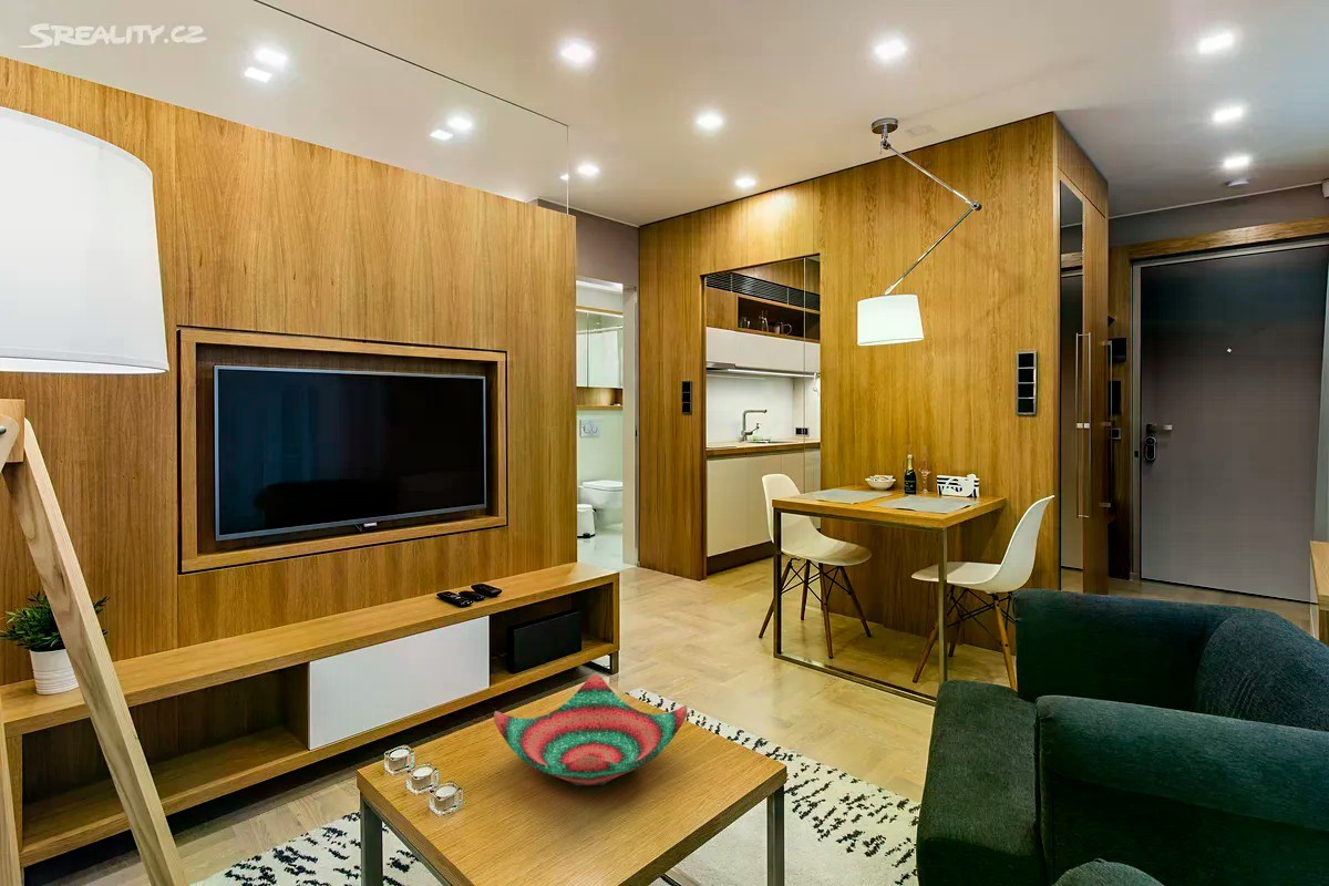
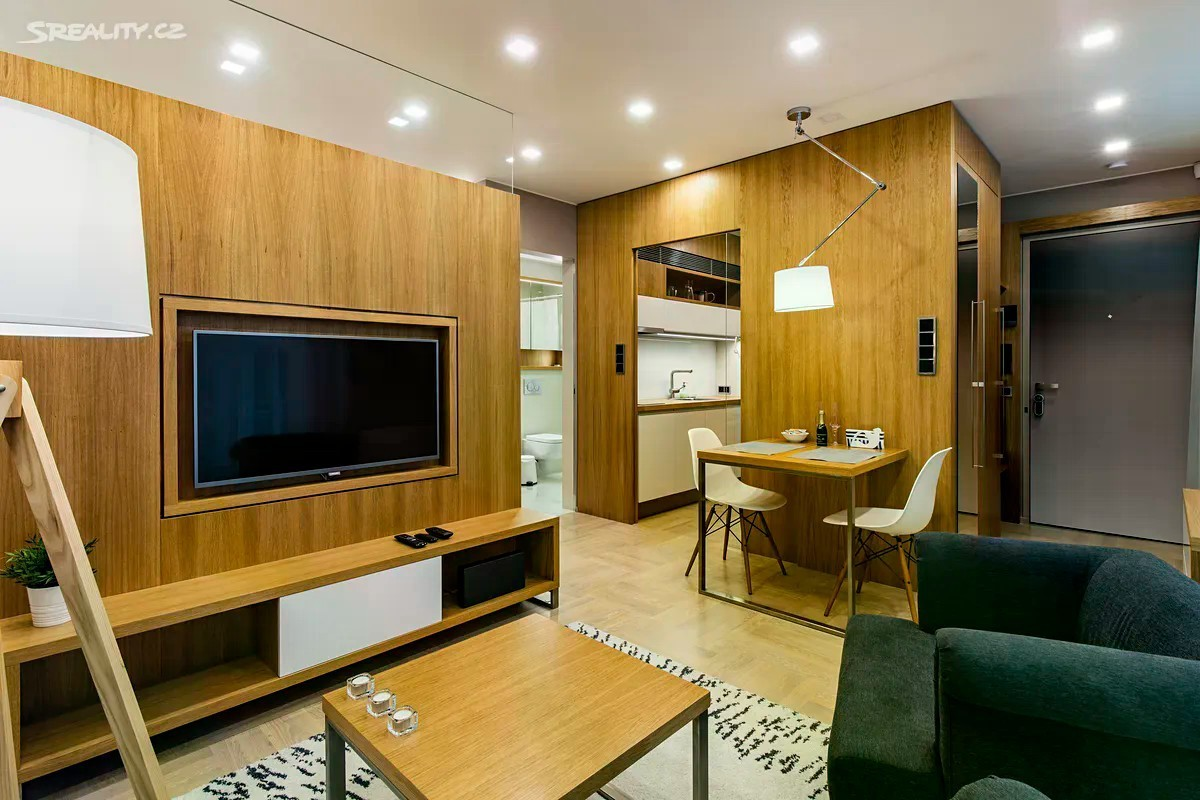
- decorative bowl [493,673,688,786]
